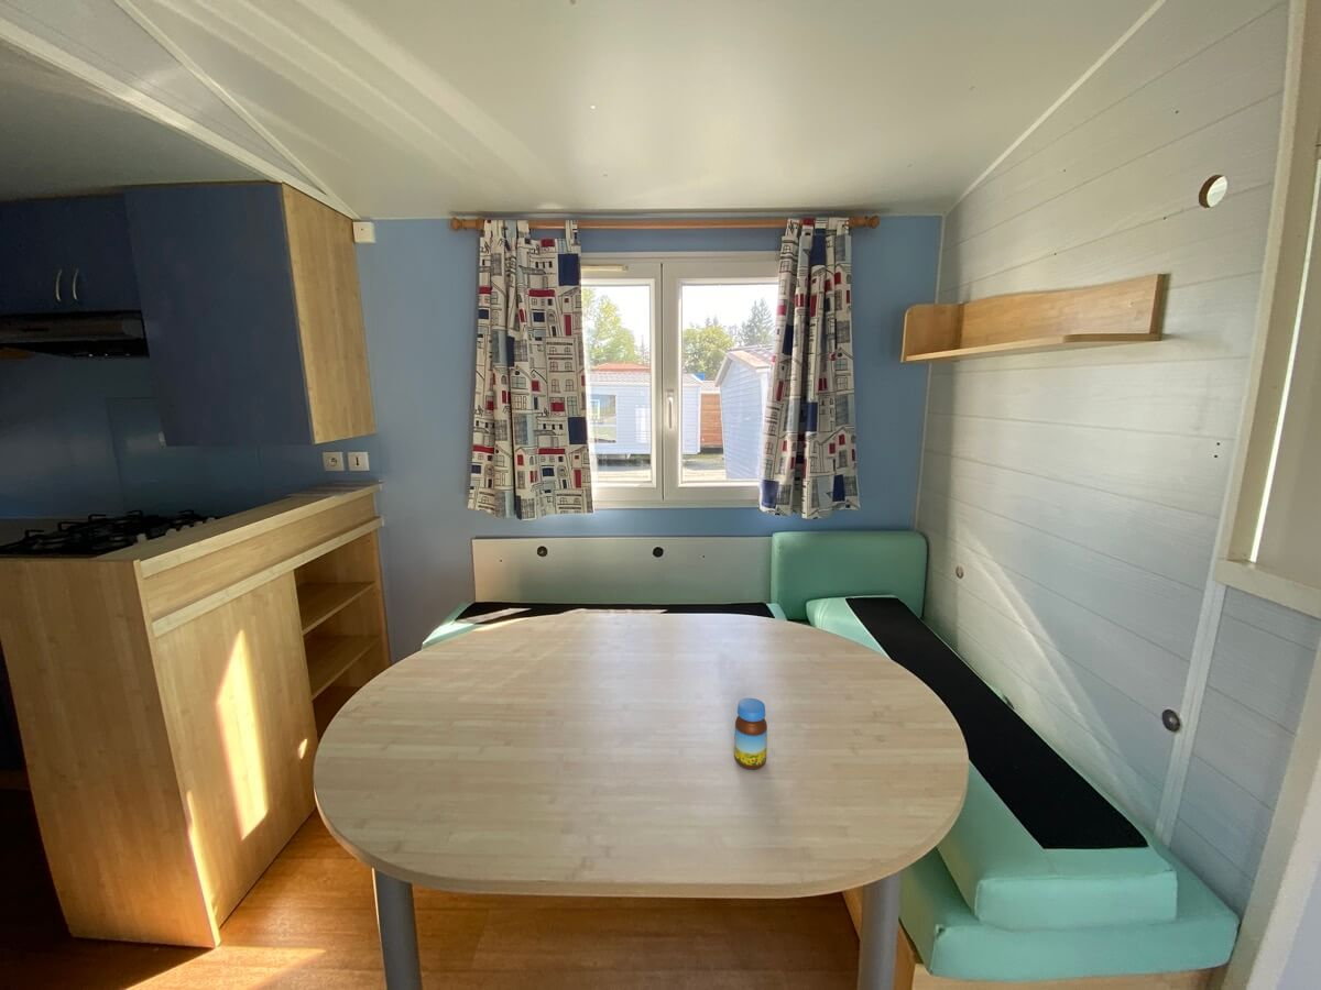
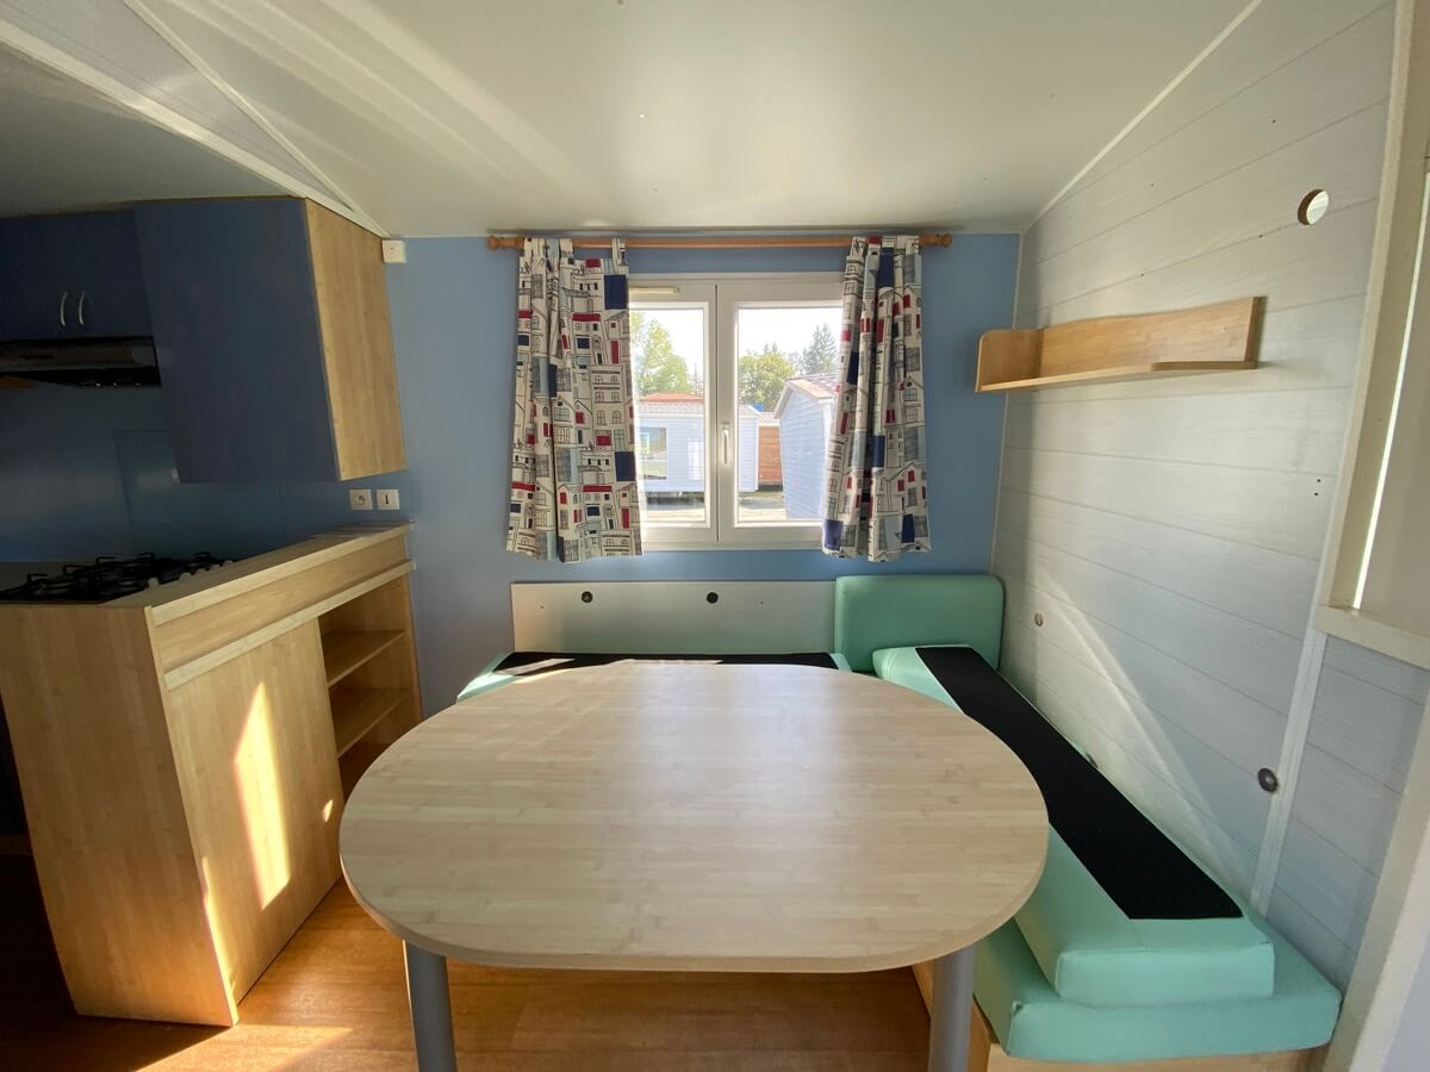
- jar [733,697,768,771]
